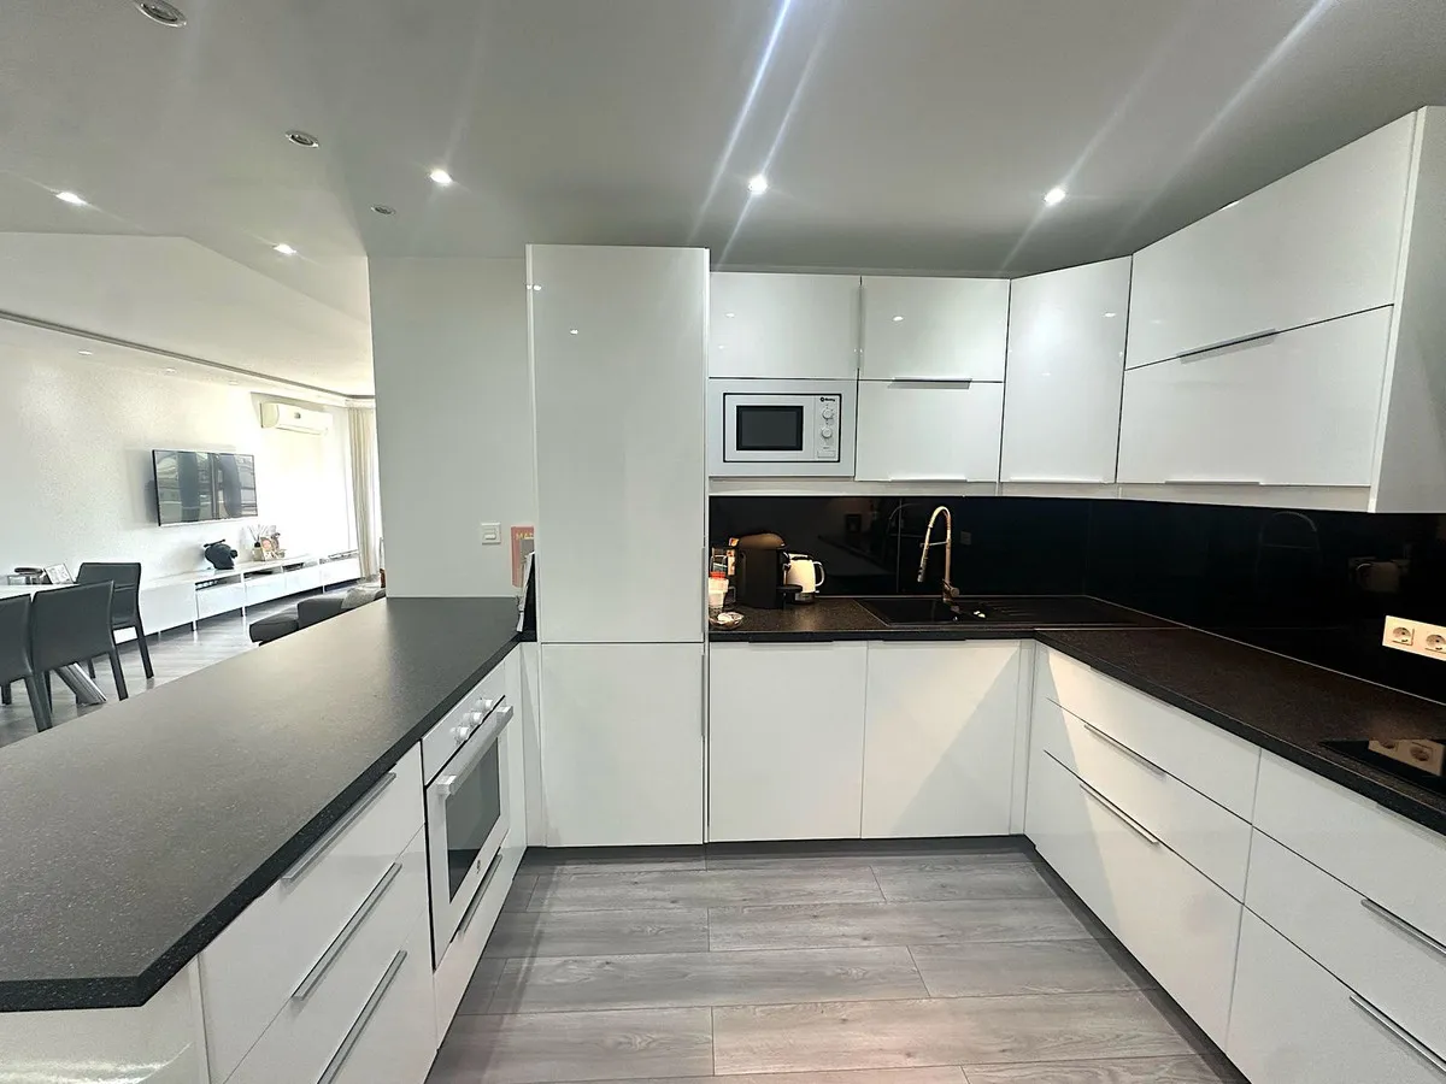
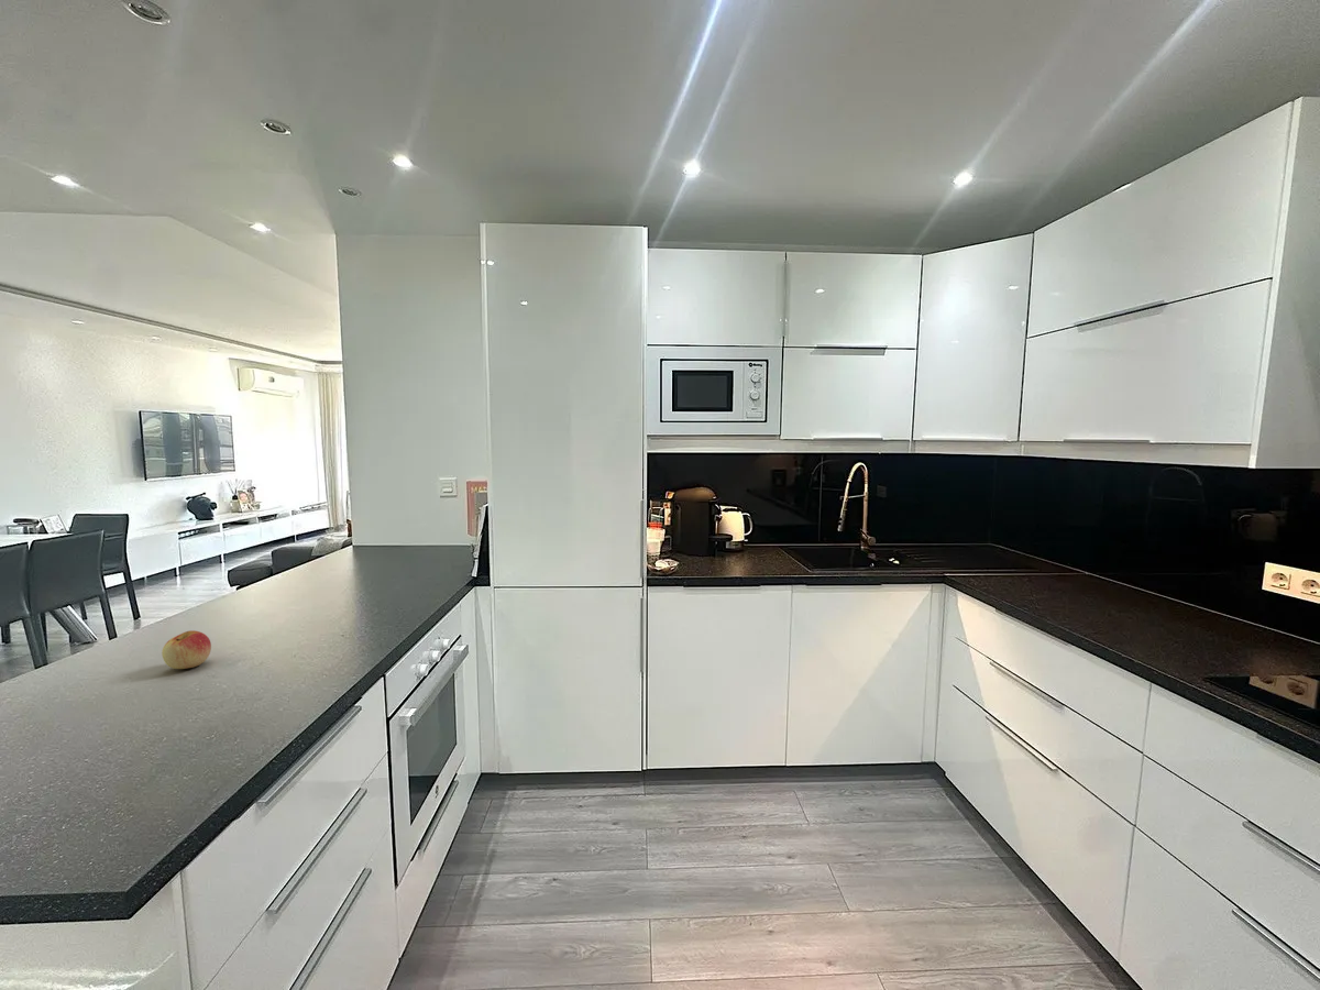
+ apple [161,629,212,670]
